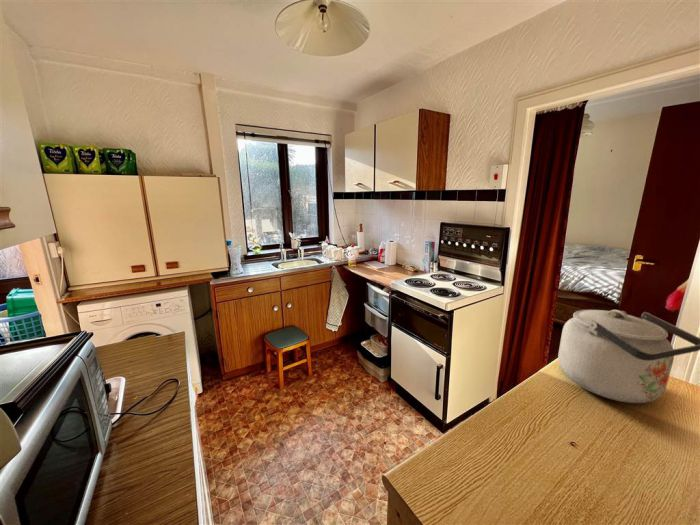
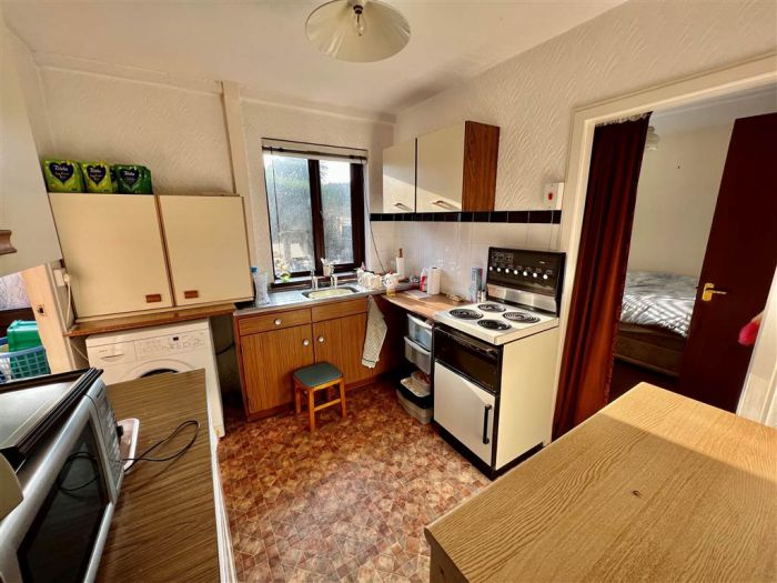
- kettle [557,309,700,404]
